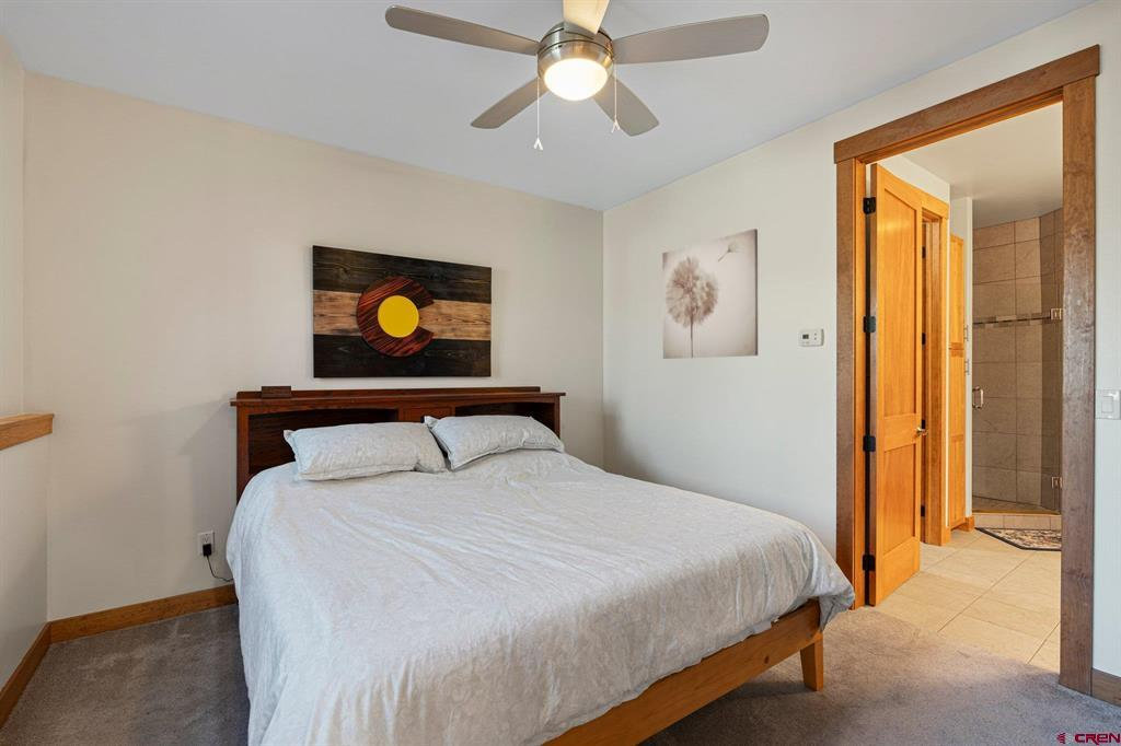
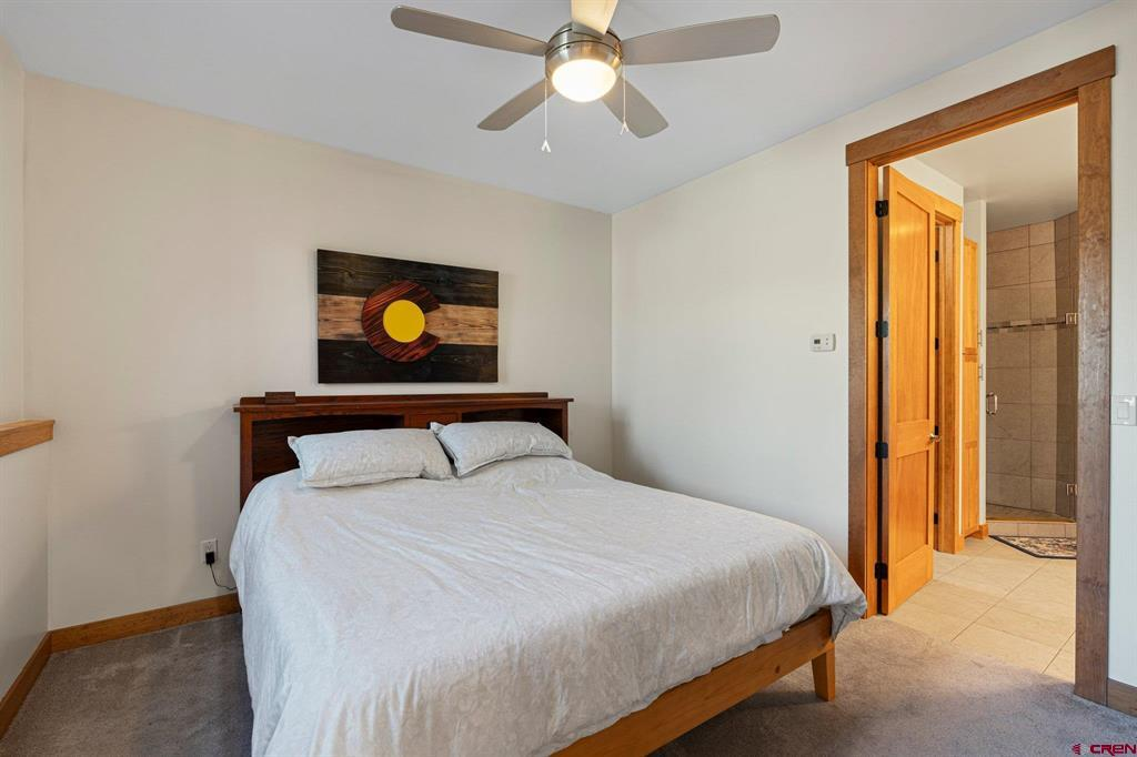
- wall art [661,228,759,360]
